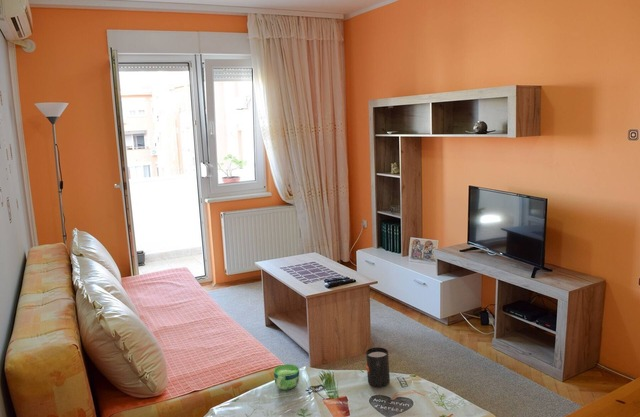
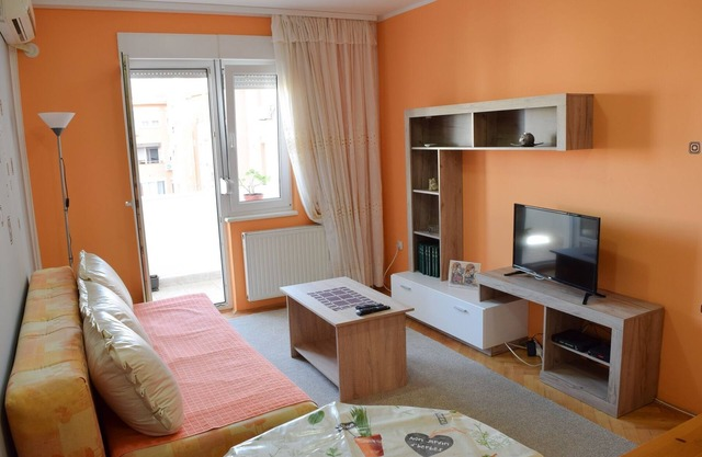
- cup [273,363,300,391]
- mug [365,346,391,388]
